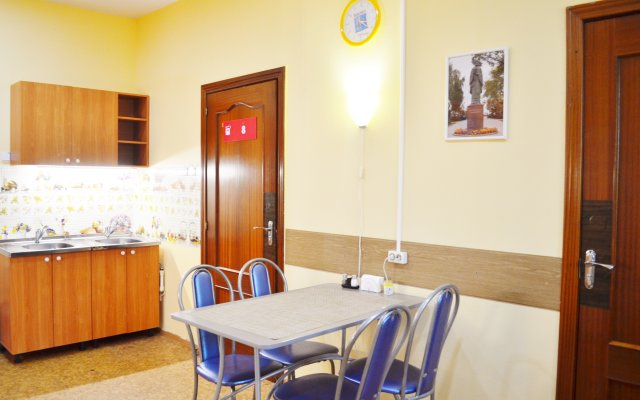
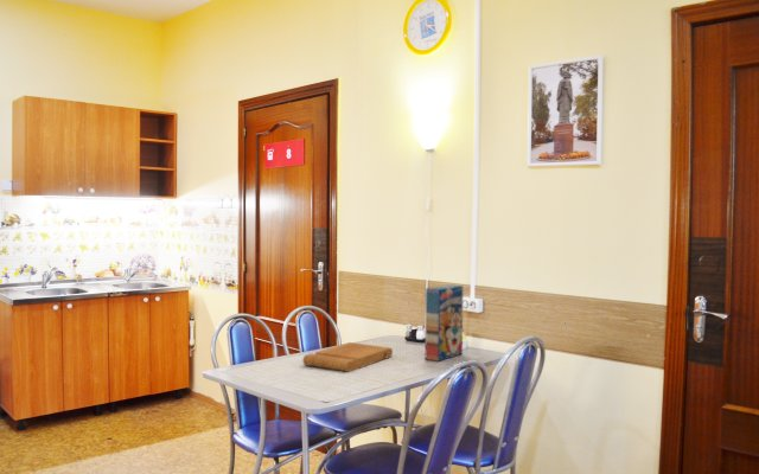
+ cereal box [425,283,464,363]
+ cutting board [301,341,394,373]
